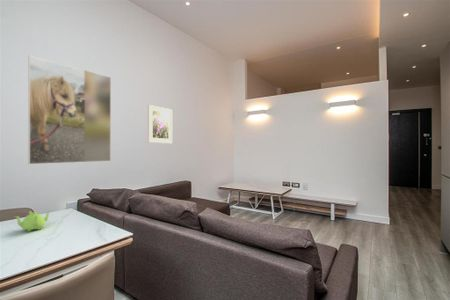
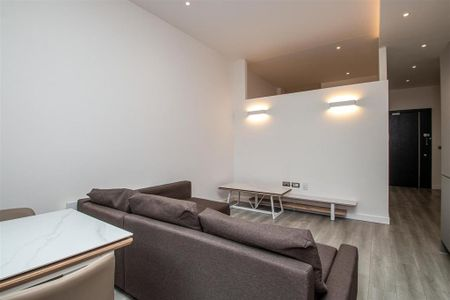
- teapot [13,210,51,233]
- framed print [27,54,112,165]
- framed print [147,104,173,144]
